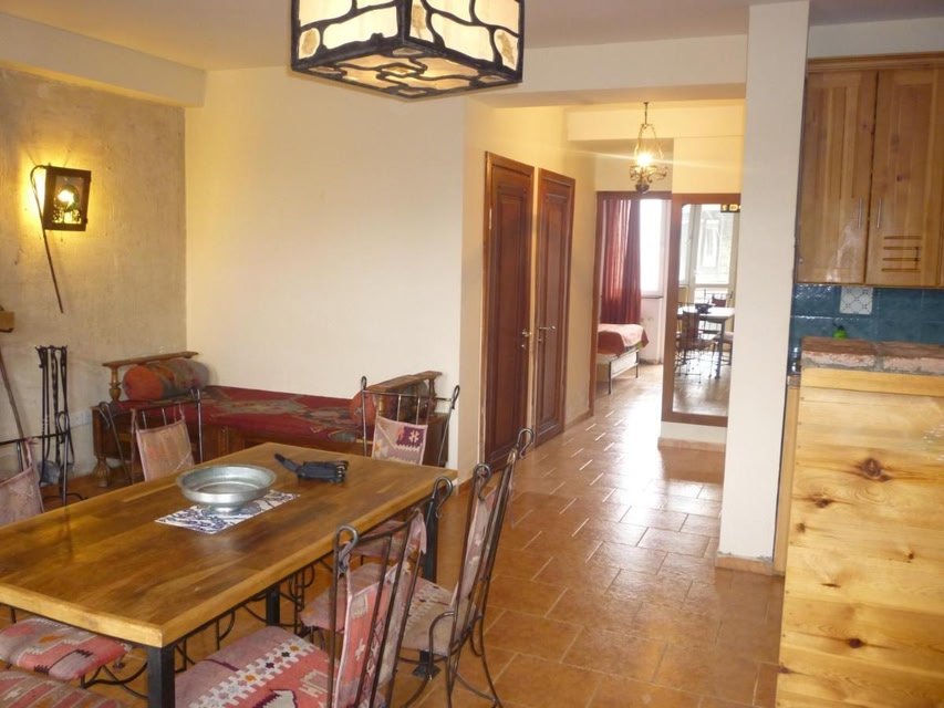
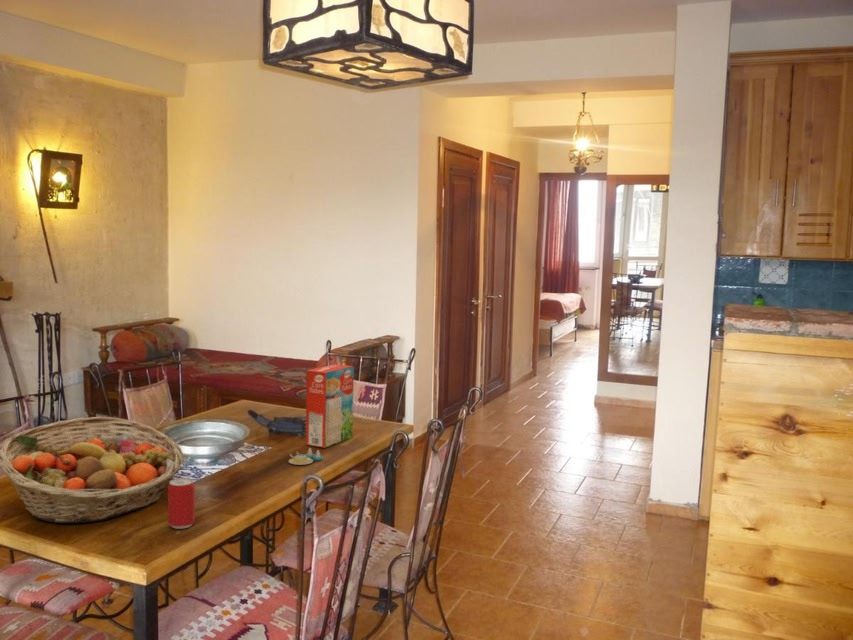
+ beer can [167,477,196,530]
+ salt and pepper shaker set [288,447,324,466]
+ fruit basket [0,416,185,524]
+ cereal box [305,363,355,449]
